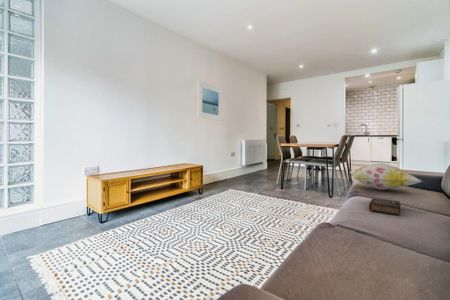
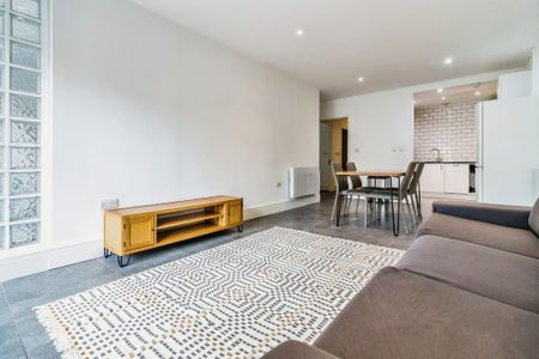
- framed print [197,80,223,122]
- book [368,197,402,216]
- decorative pillow [348,162,423,191]
